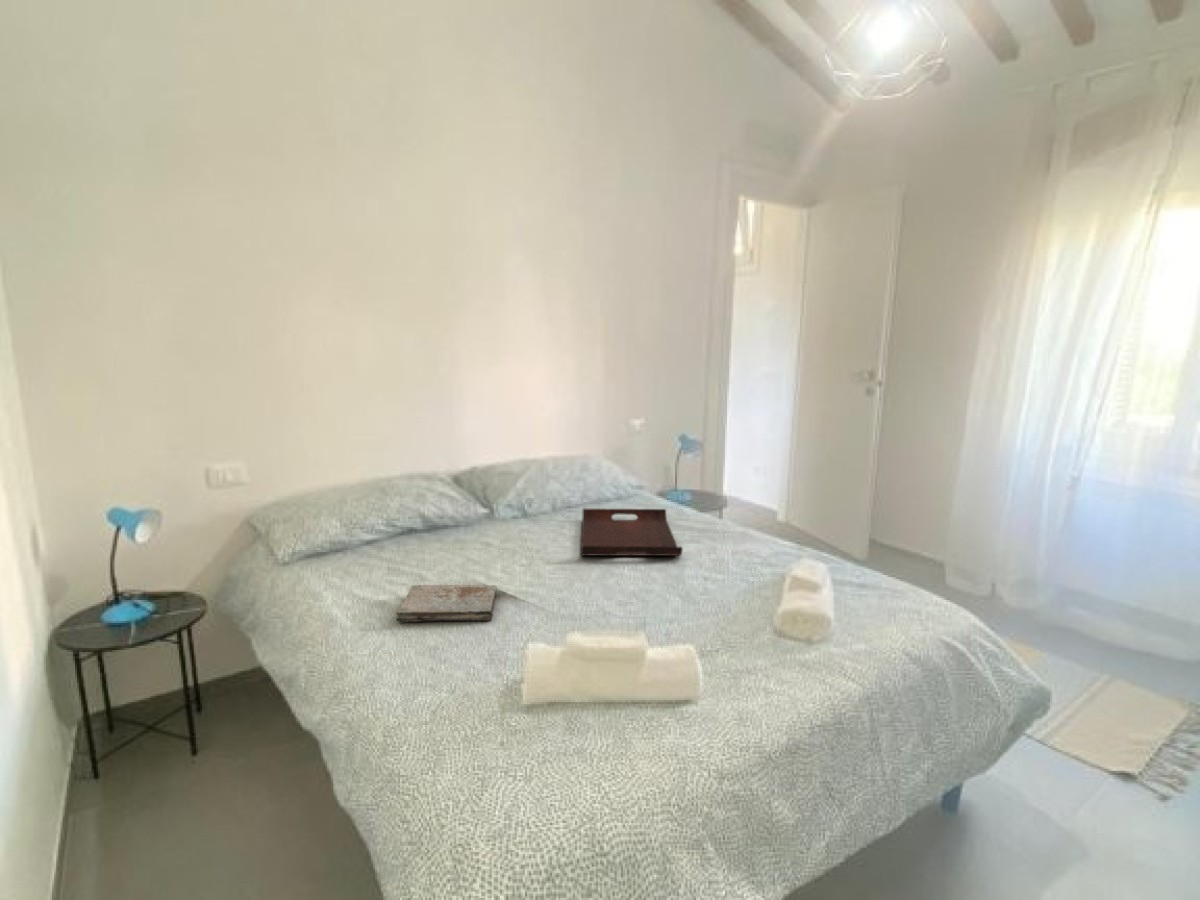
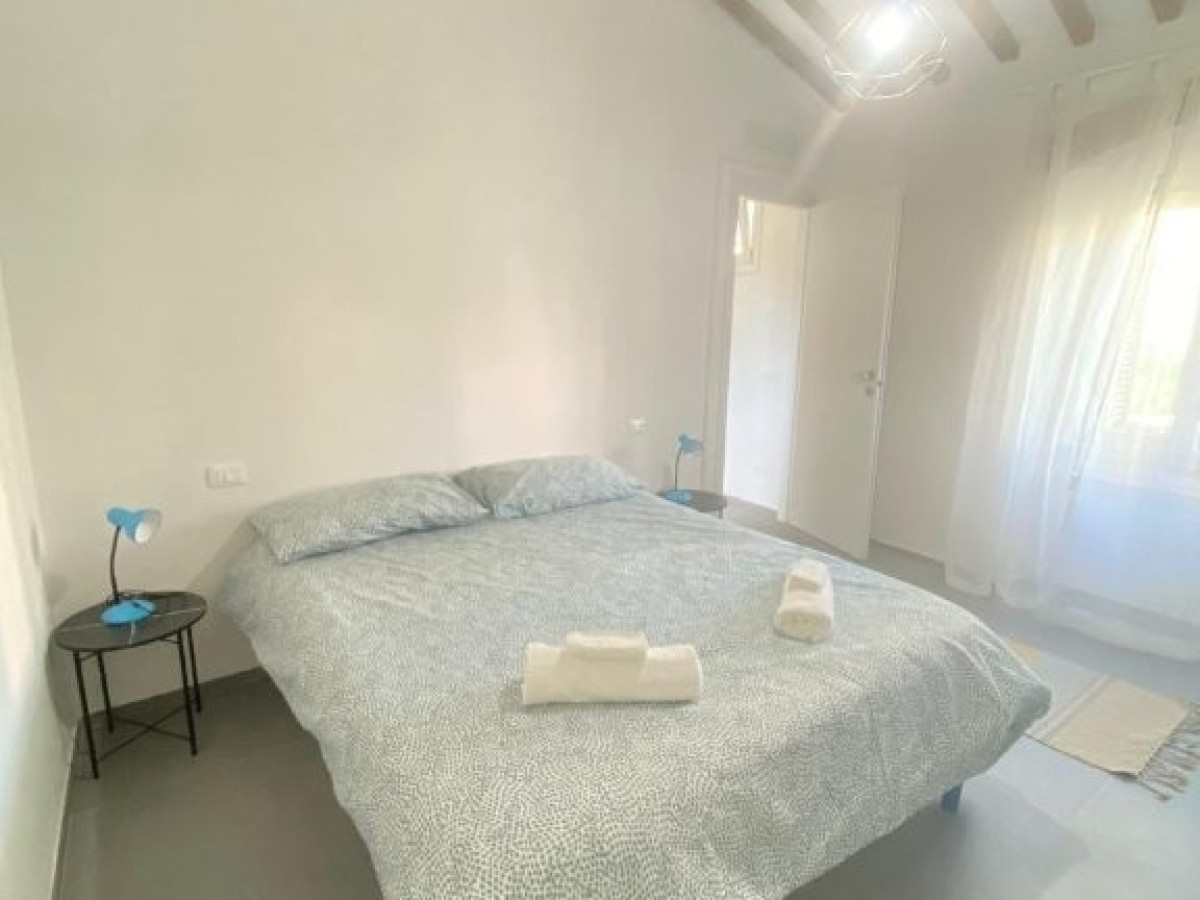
- serving tray [580,508,684,557]
- book [395,584,498,623]
